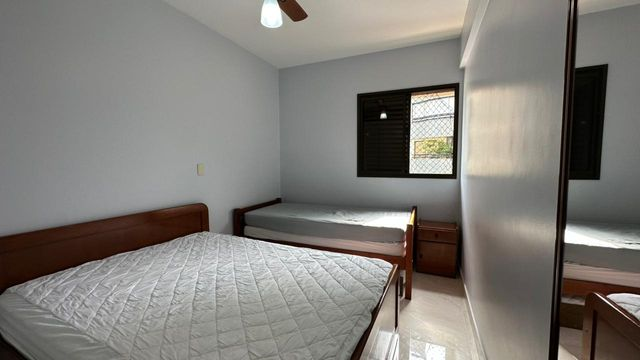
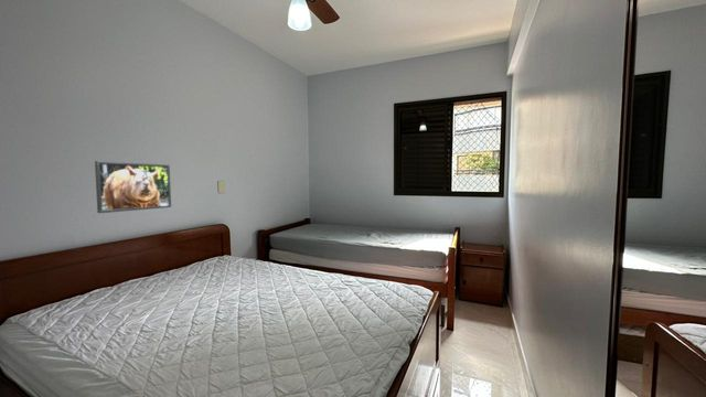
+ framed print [94,160,172,214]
